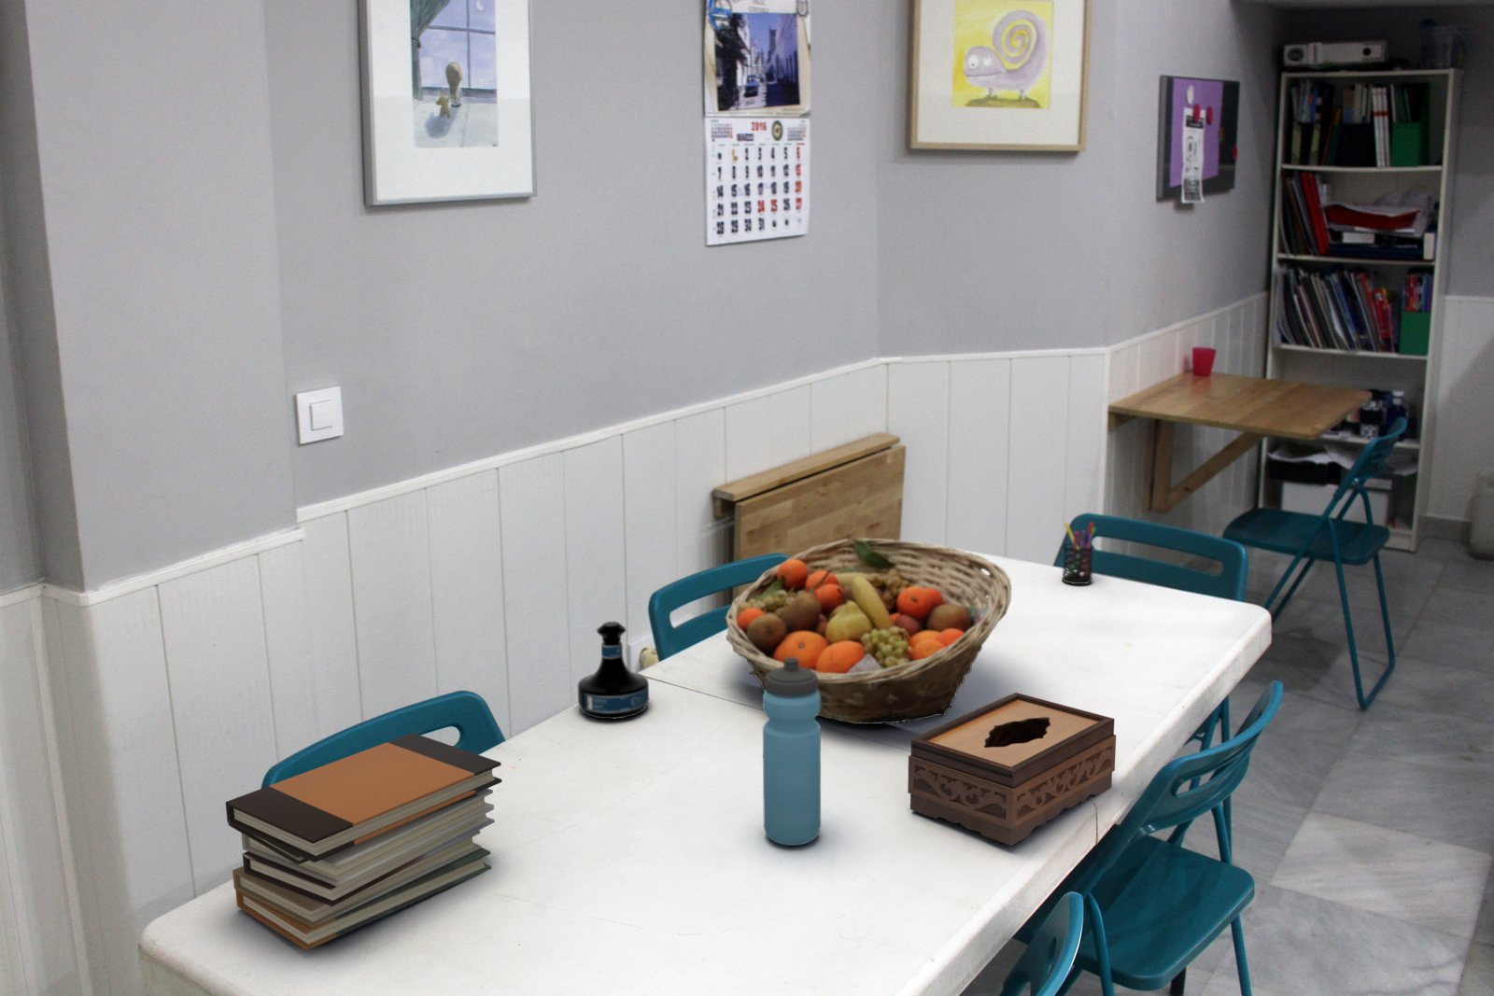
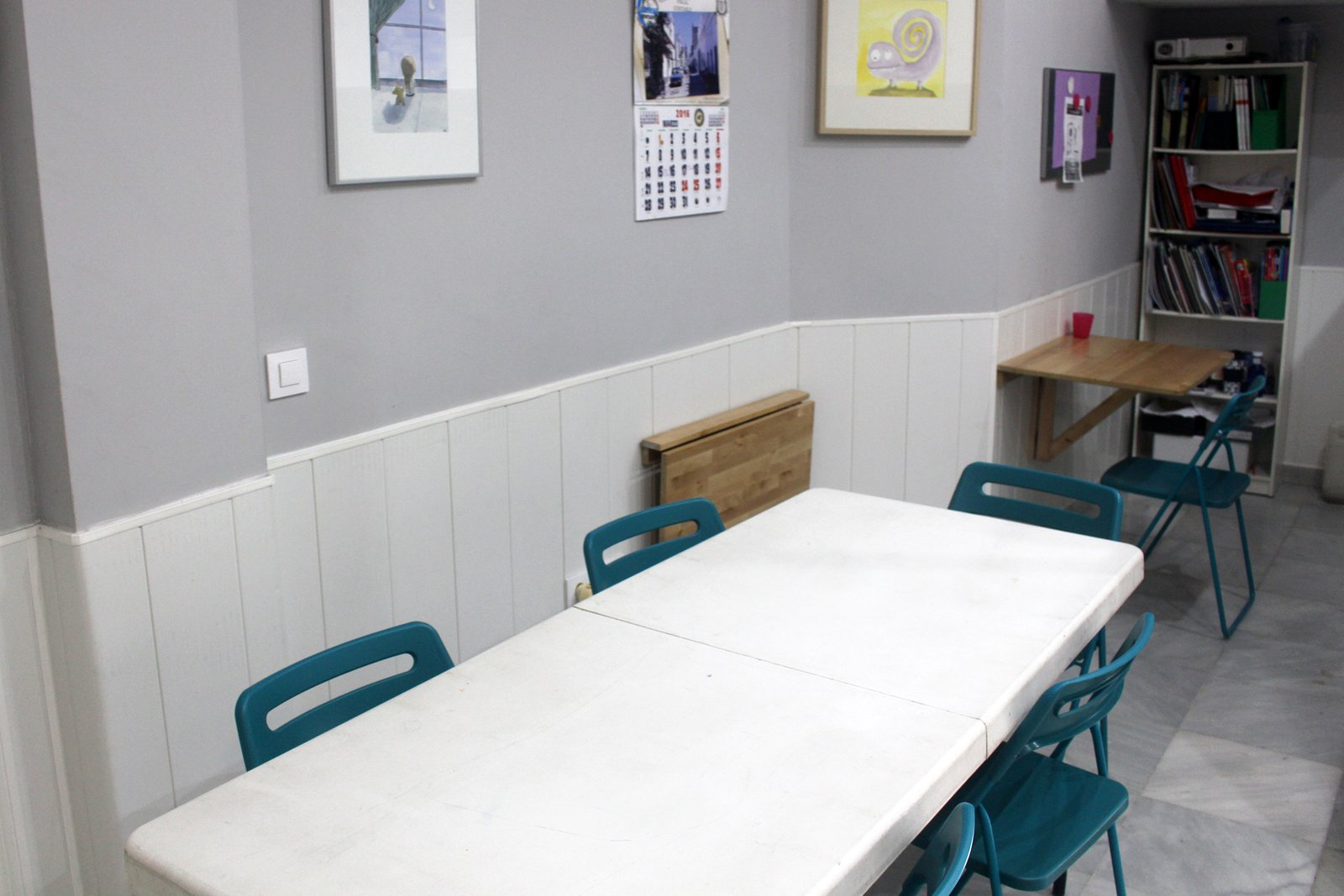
- book stack [225,731,504,952]
- water bottle [761,657,821,847]
- tissue box [907,691,1117,847]
- fruit basket [724,537,1013,725]
- pen holder [1060,521,1097,586]
- tequila bottle [577,620,650,719]
